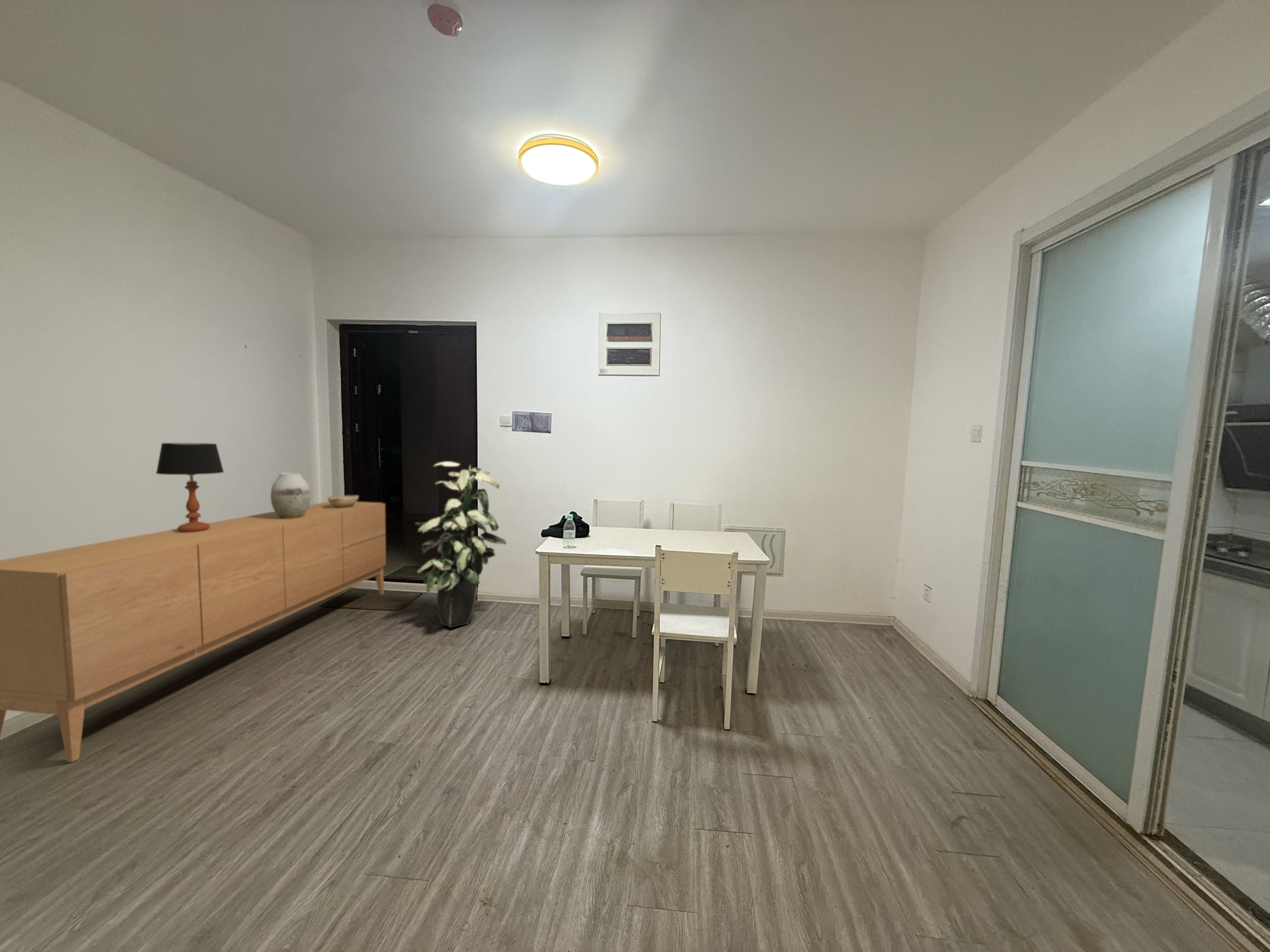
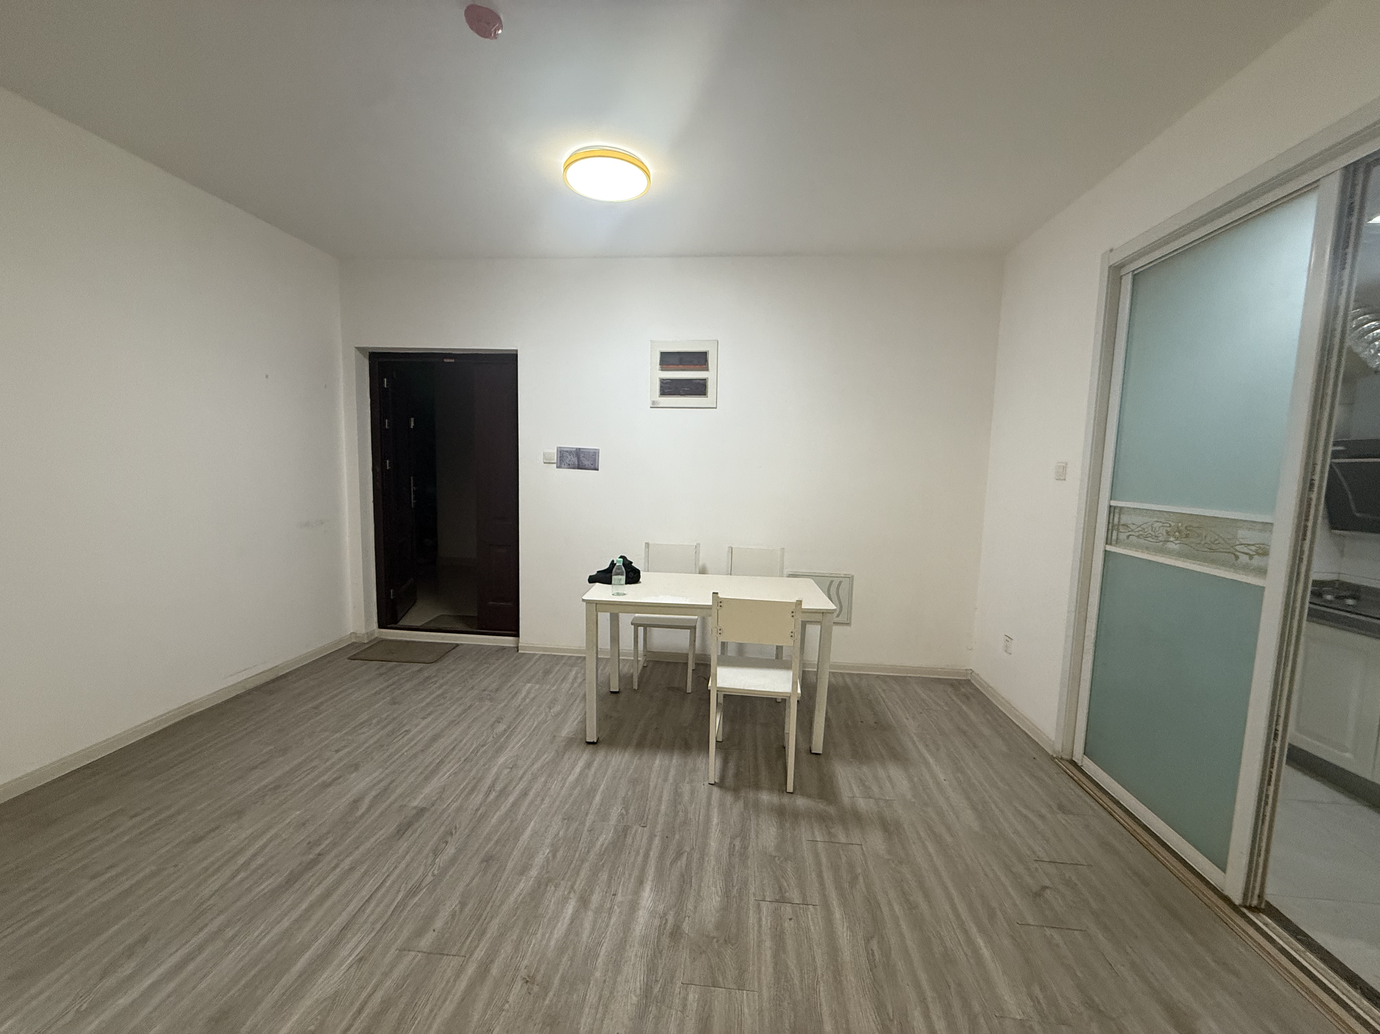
- indoor plant [415,461,507,627]
- table lamp [156,443,224,532]
- vase [270,473,311,519]
- sideboard [0,501,386,762]
- decorative bowl [327,495,359,507]
